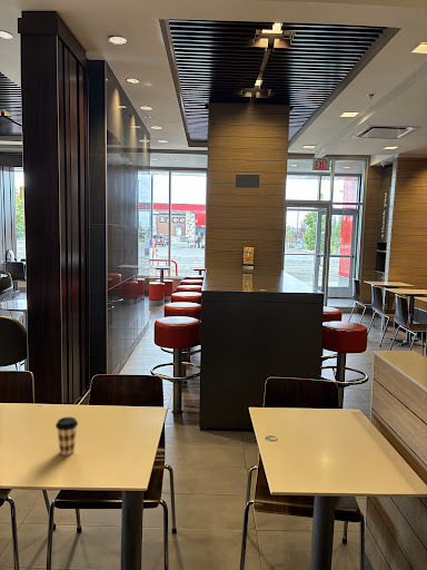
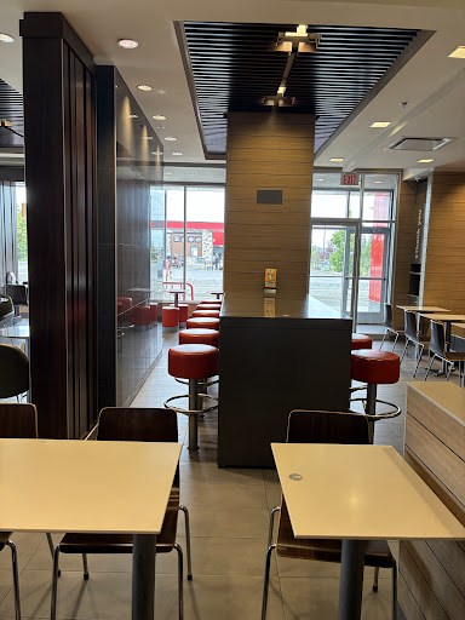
- coffee cup [54,416,79,456]
